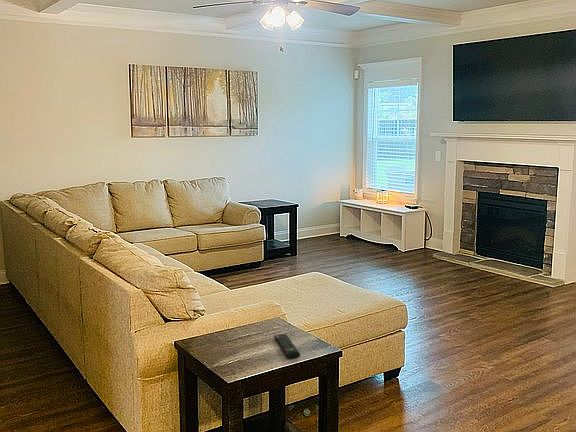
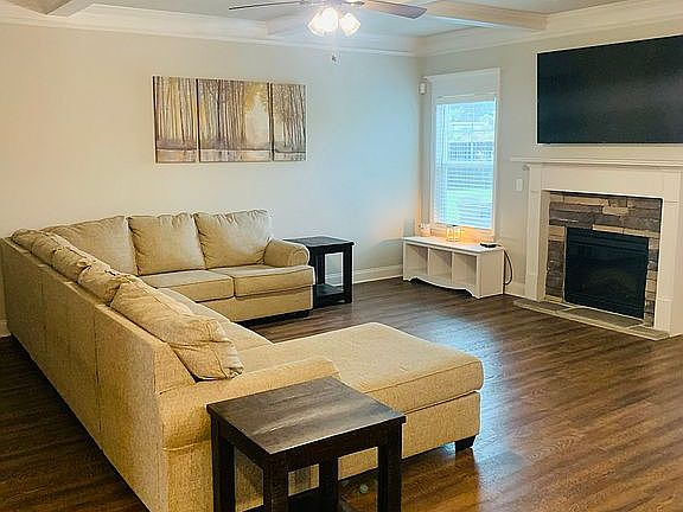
- remote control [273,333,301,359]
